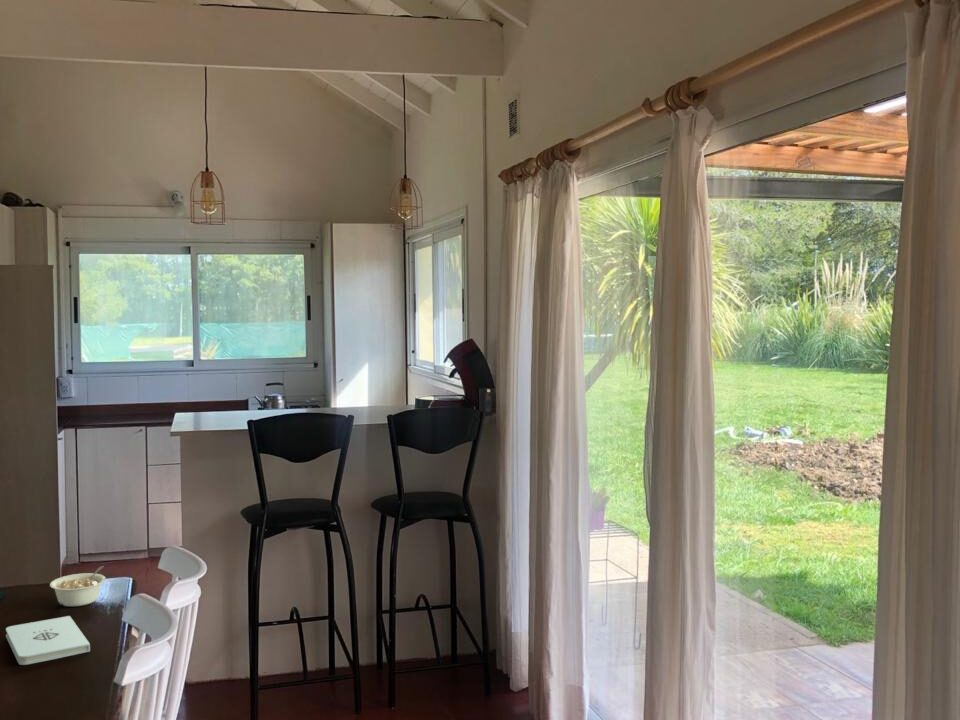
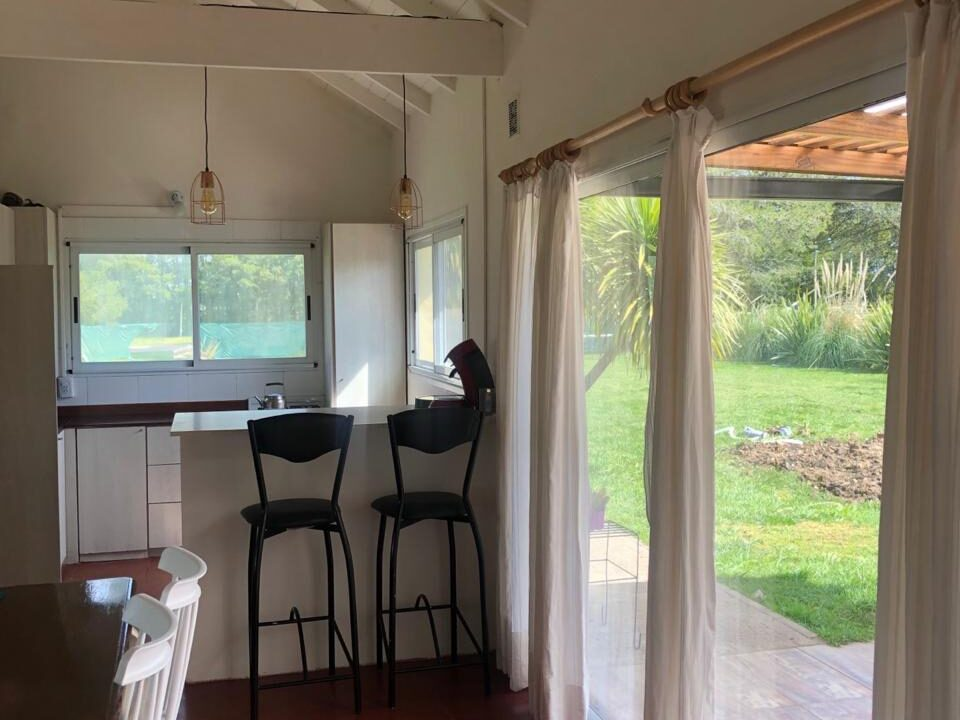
- legume [49,565,107,607]
- notepad [5,615,91,666]
